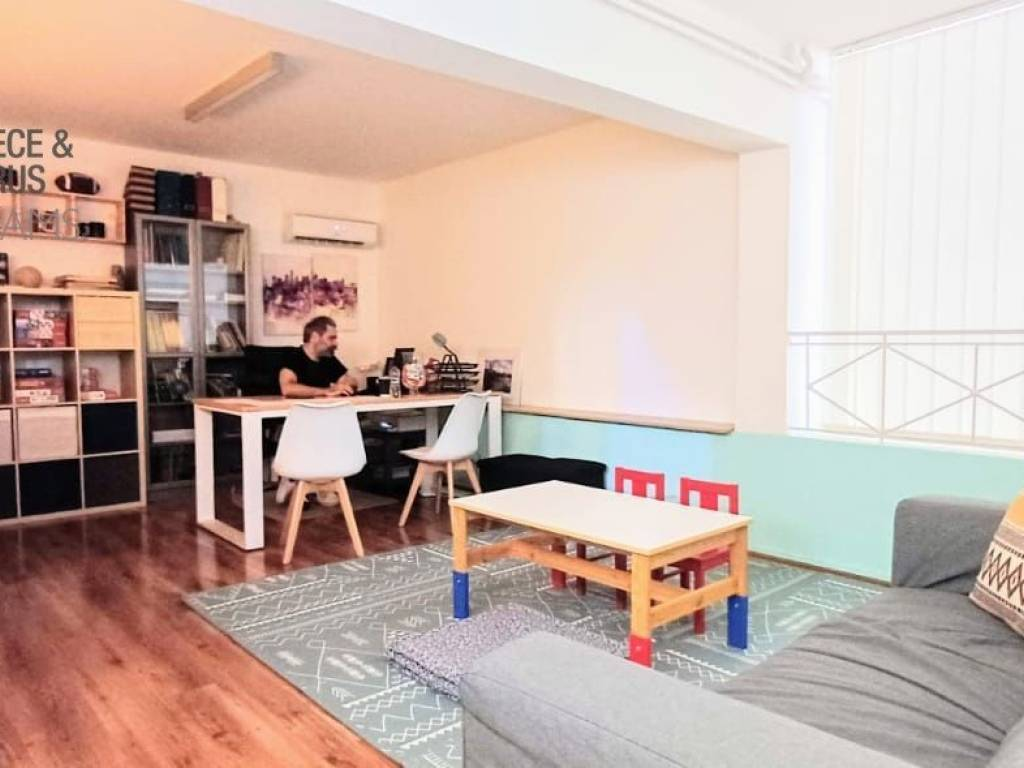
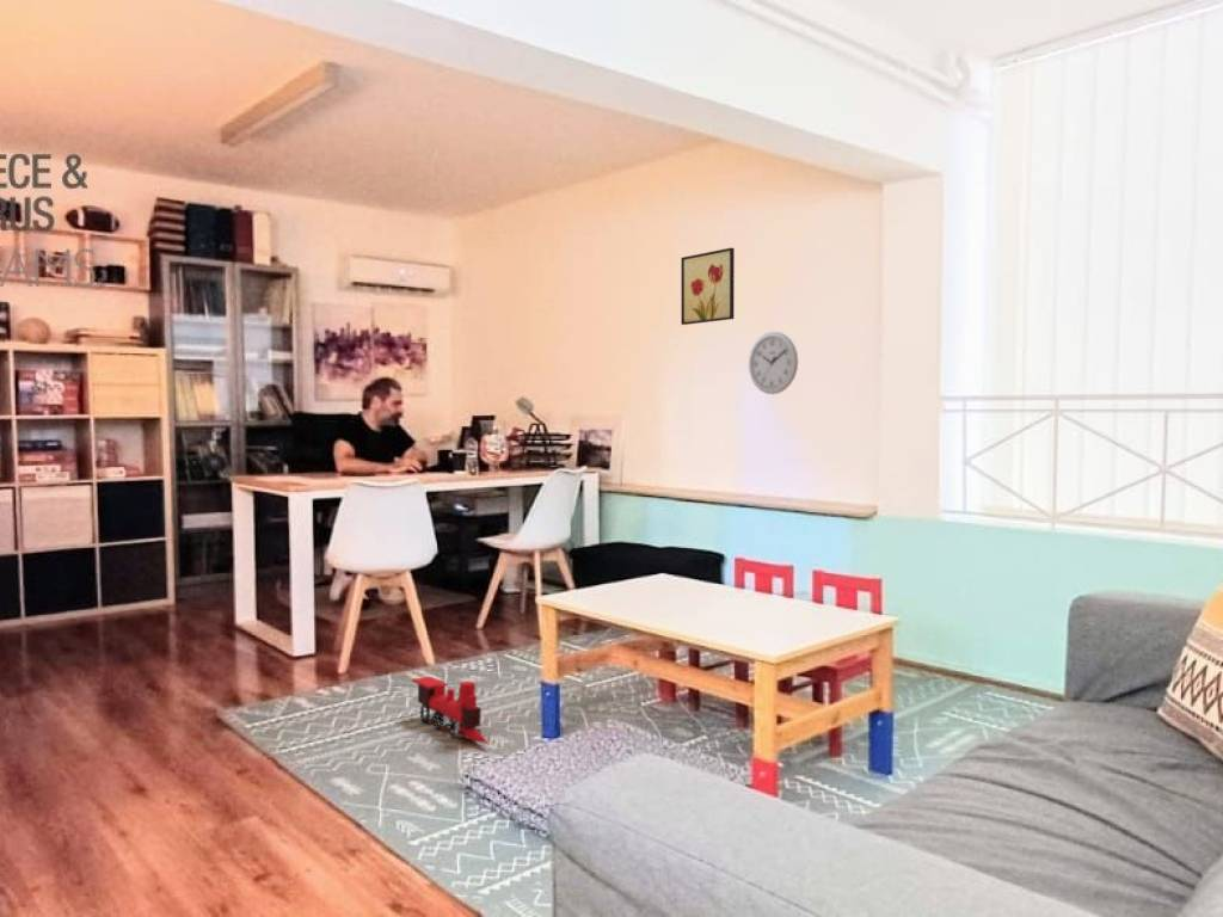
+ toy train [411,675,491,745]
+ wall art [680,247,736,326]
+ wall clock [748,331,799,395]
